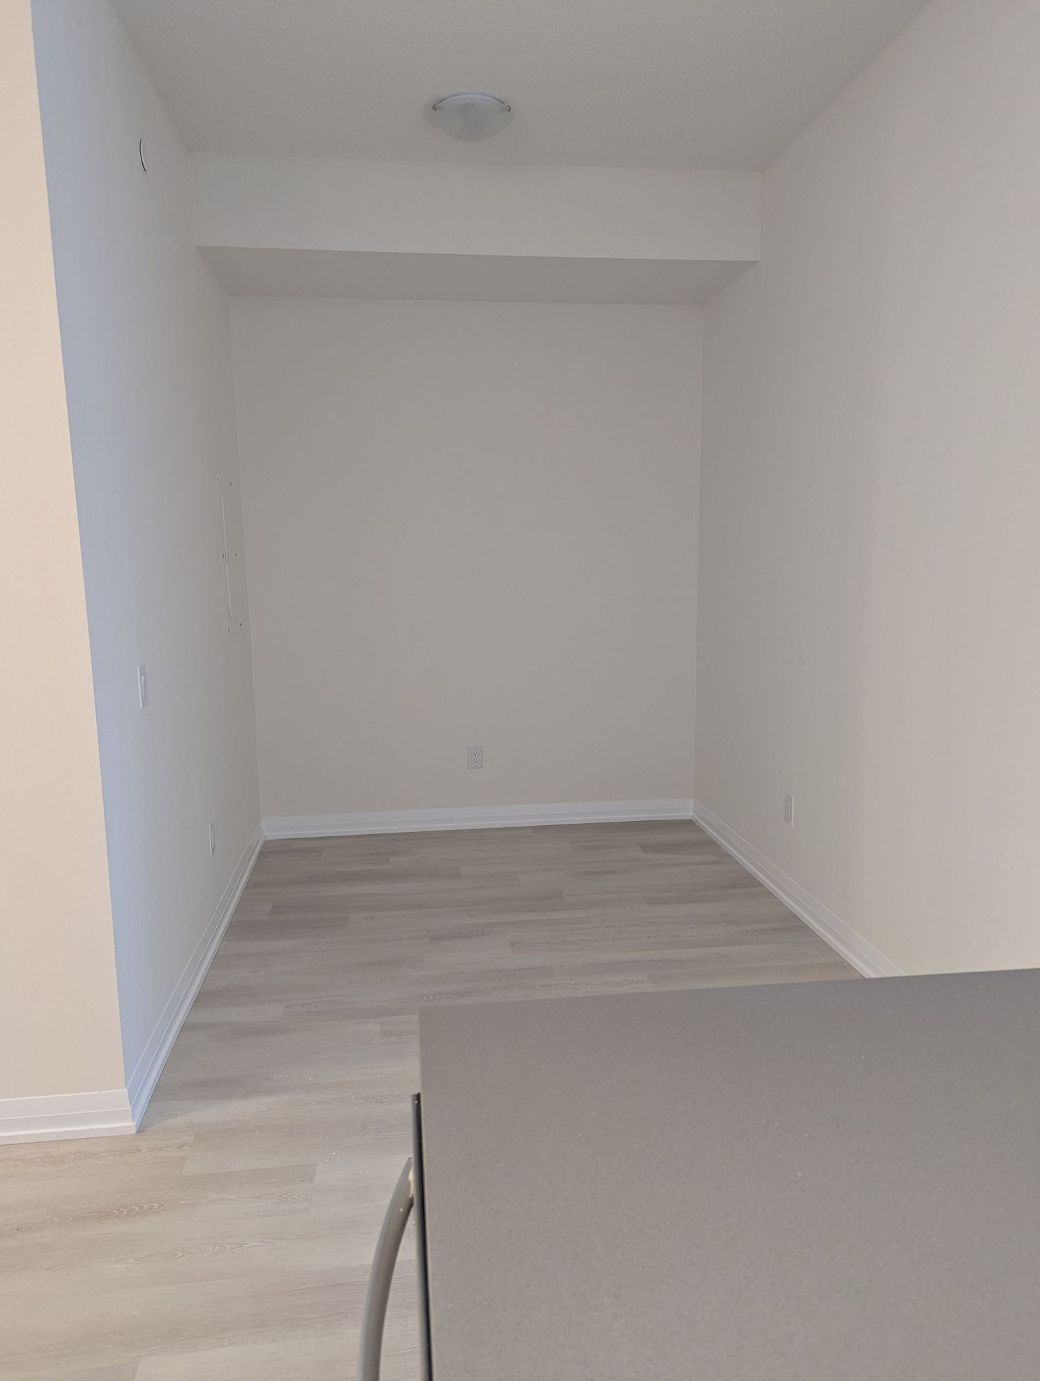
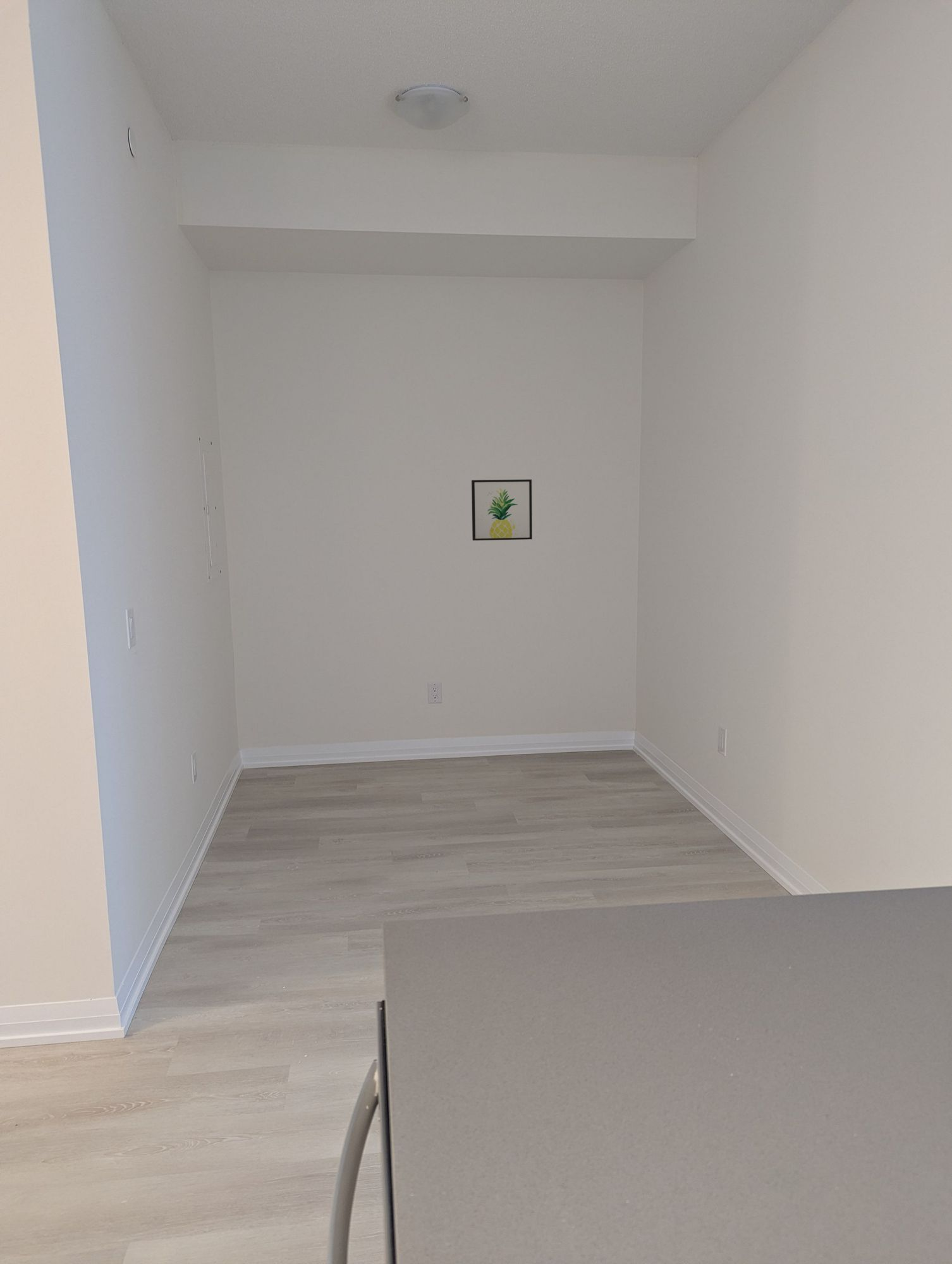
+ wall art [471,479,533,541]
